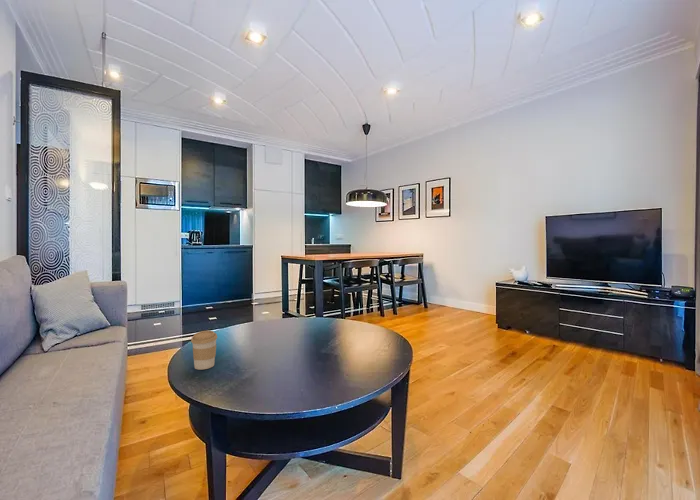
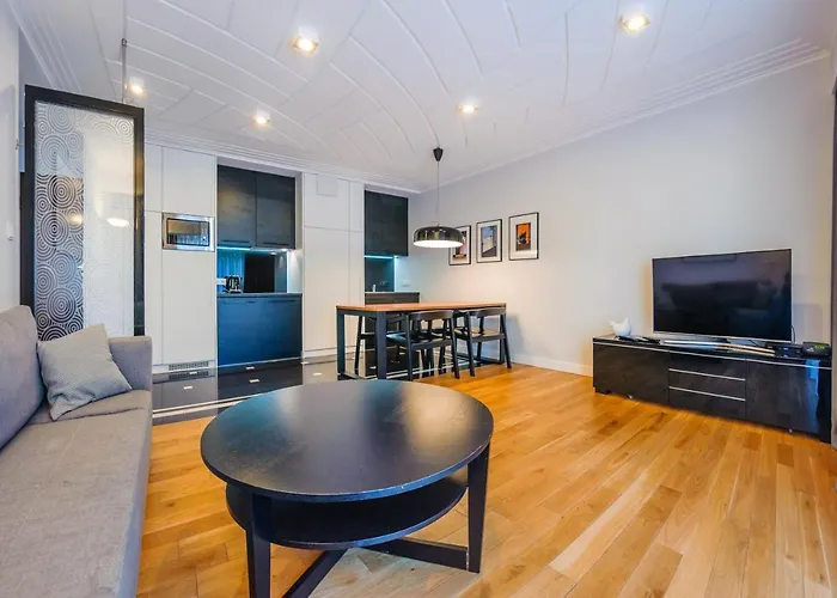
- coffee cup [190,330,218,371]
